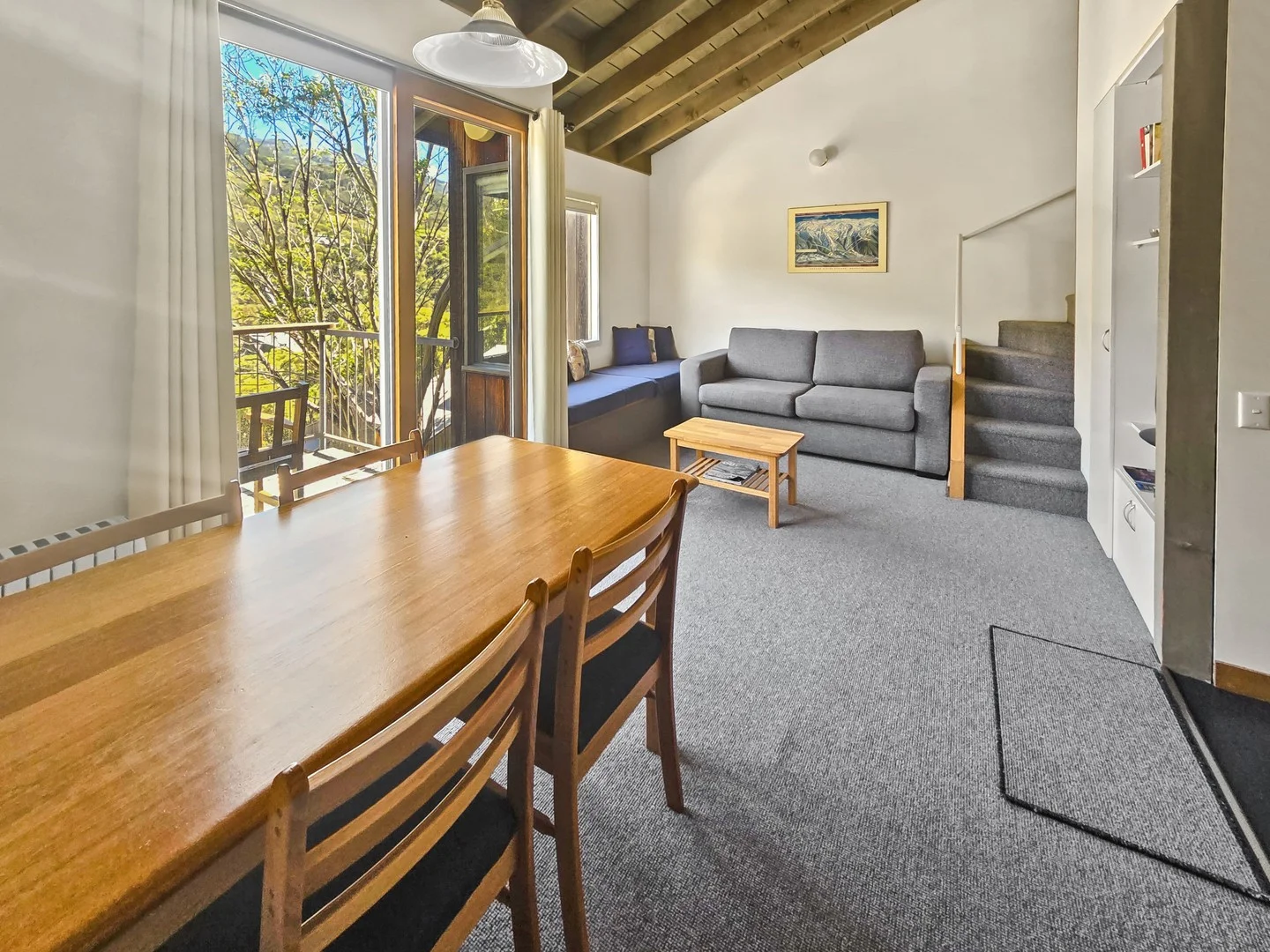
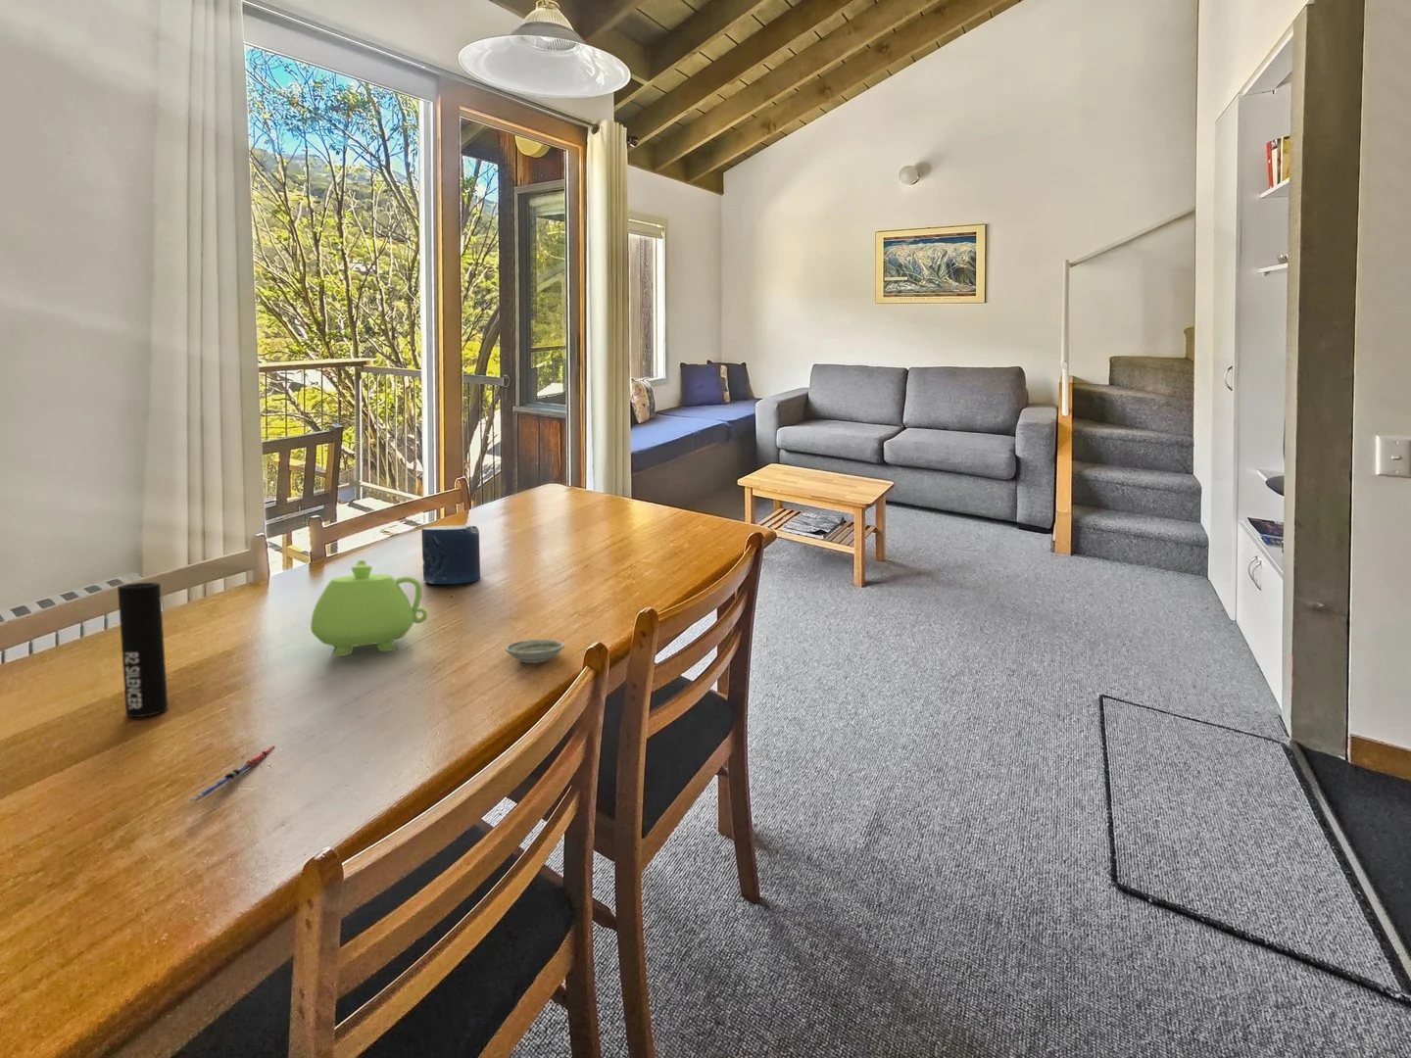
+ pen [187,745,277,802]
+ candle [421,525,481,585]
+ teapot [310,559,428,657]
+ saucer [503,639,566,665]
+ cup [117,582,169,718]
